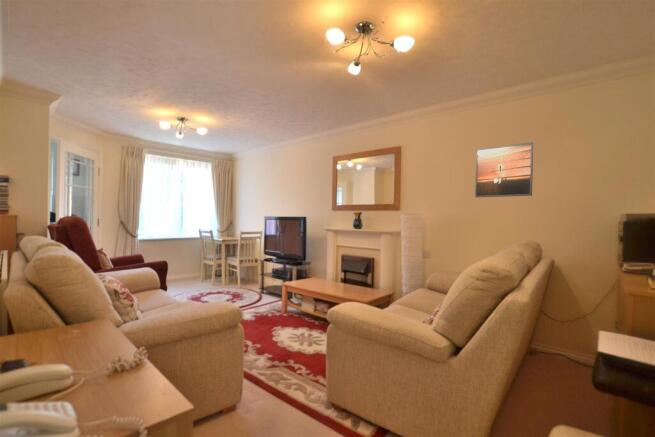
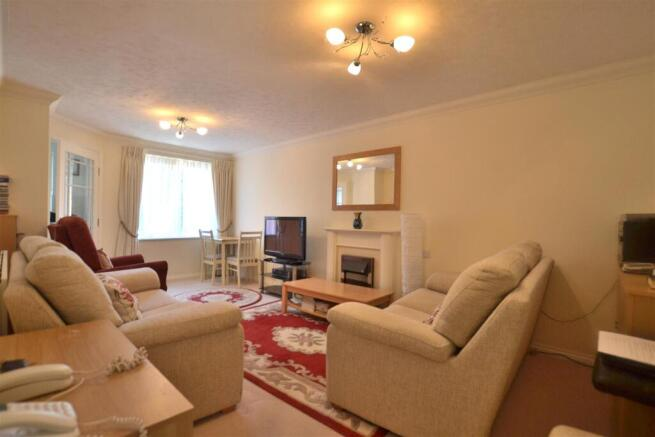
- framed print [474,141,534,198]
